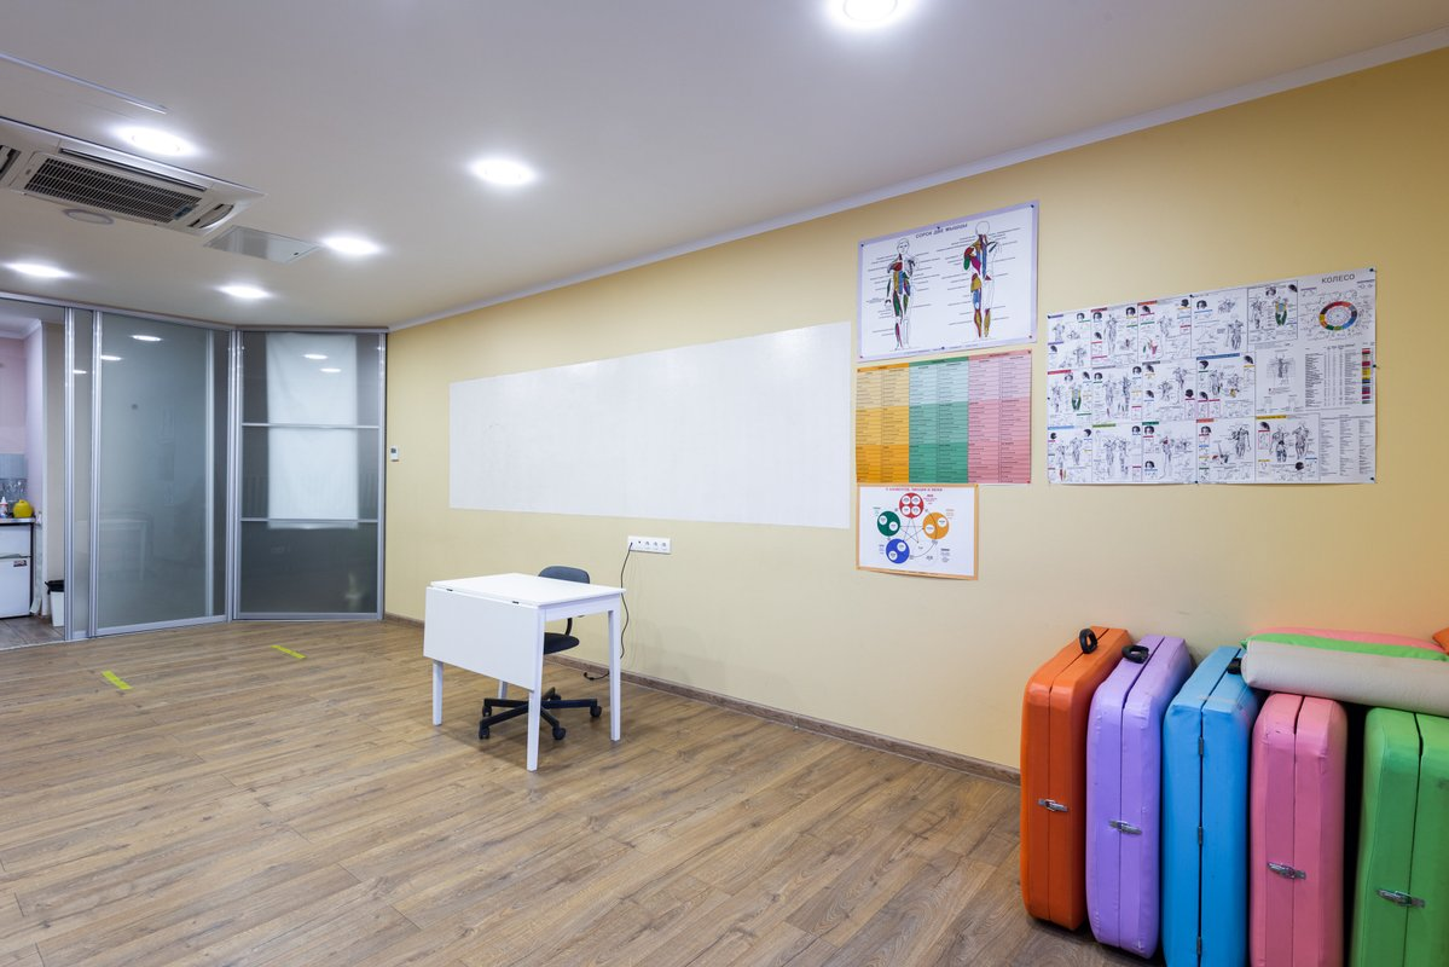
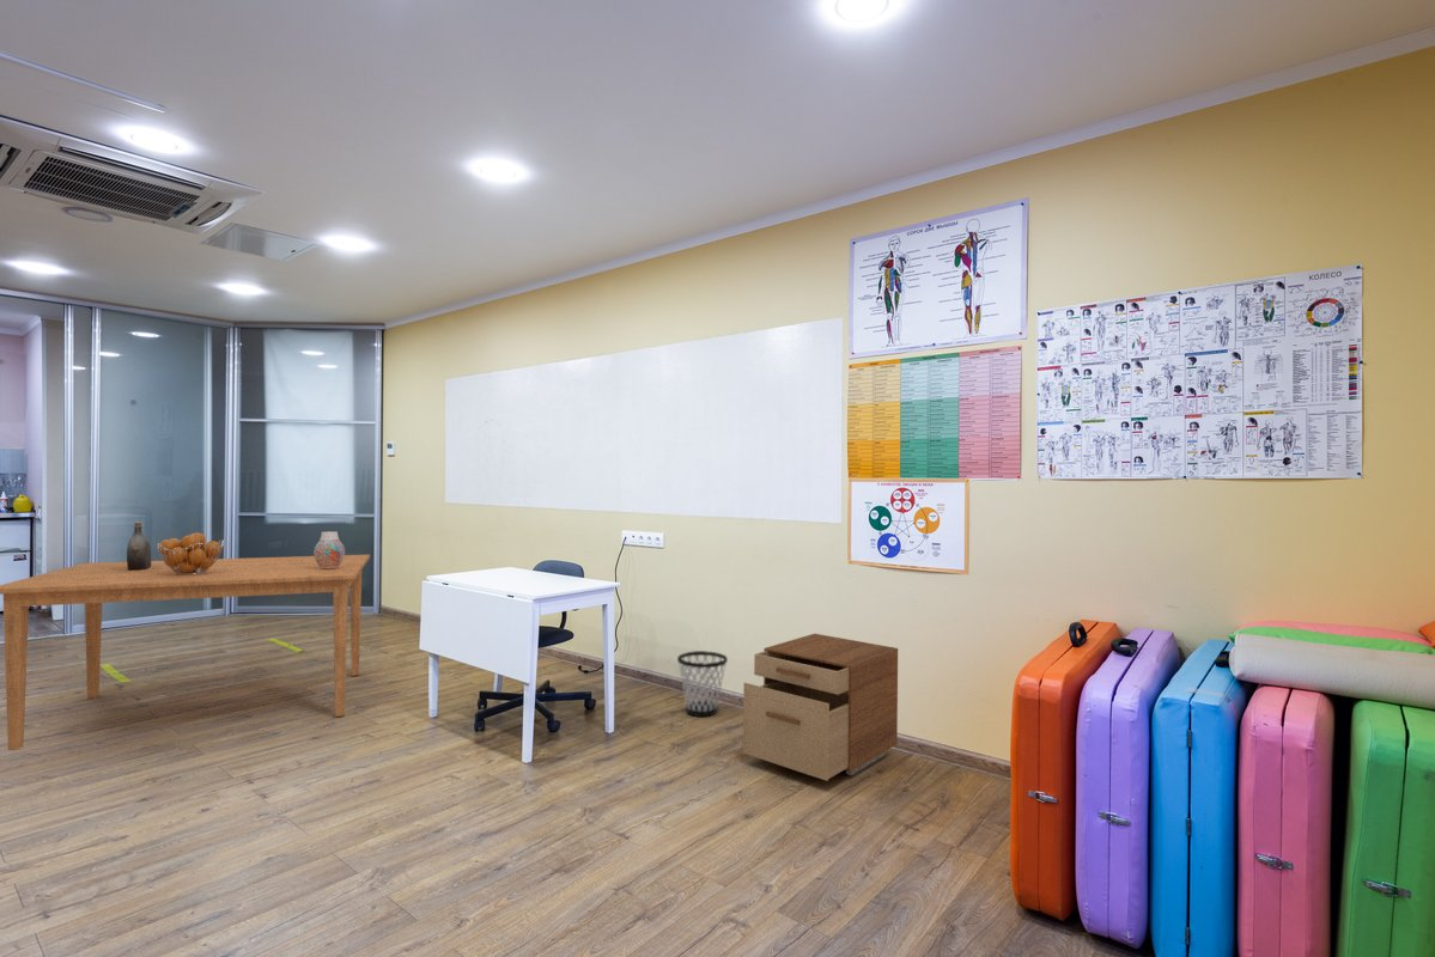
+ wastebasket [676,650,729,718]
+ filing cabinet [742,633,899,782]
+ dining table [0,554,371,751]
+ vase [312,530,346,569]
+ water jug [126,520,152,571]
+ fruit basket [156,531,225,575]
